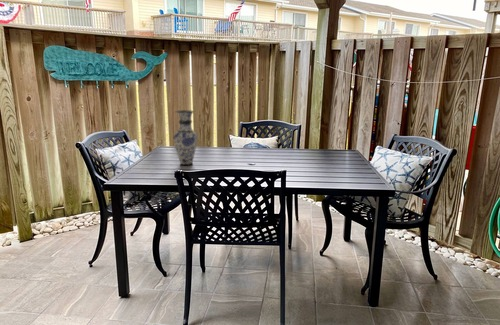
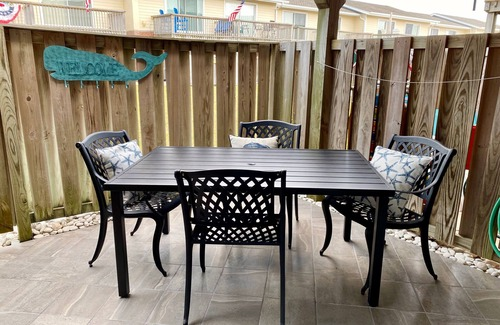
- vase [173,109,199,166]
